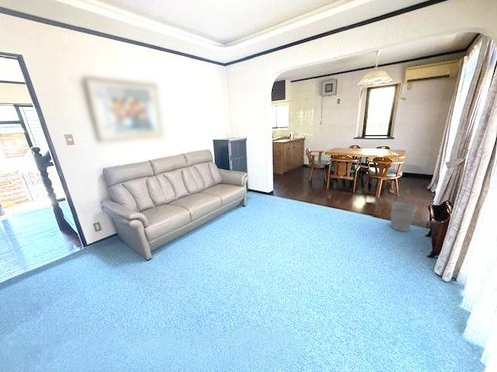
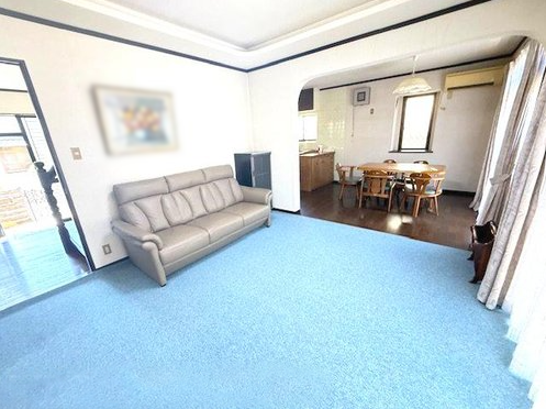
- wastebasket [390,201,418,232]
